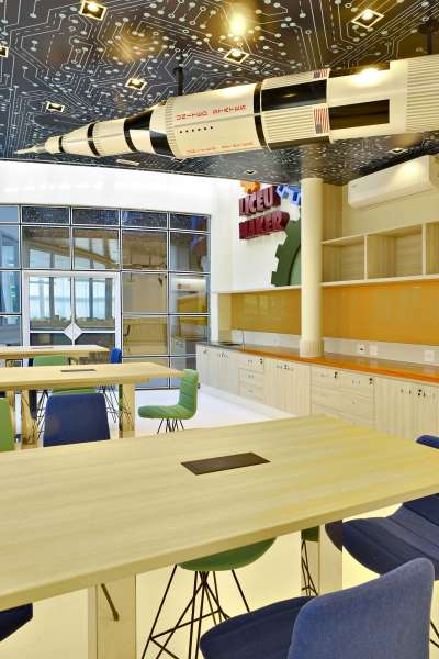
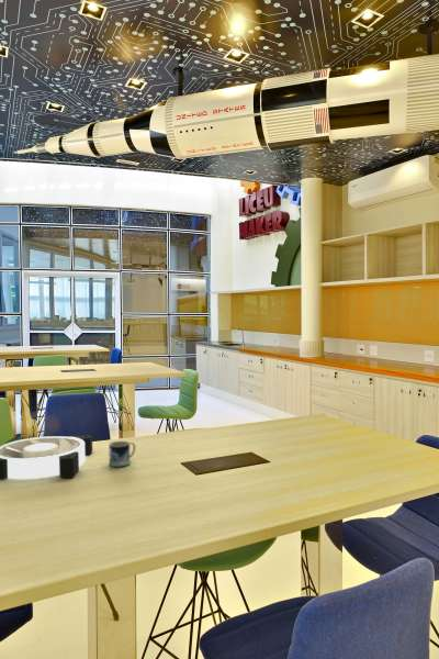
+ electric fan [0,434,93,481]
+ mug [108,439,137,468]
